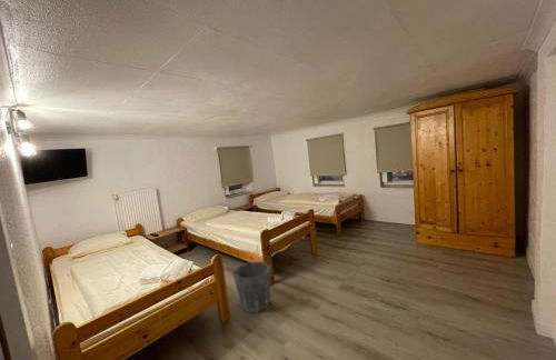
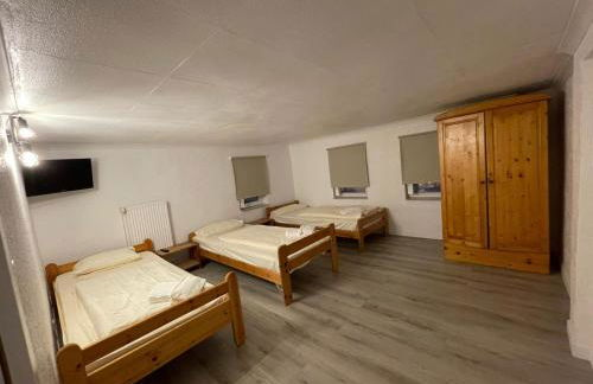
- waste bin [231,260,271,313]
